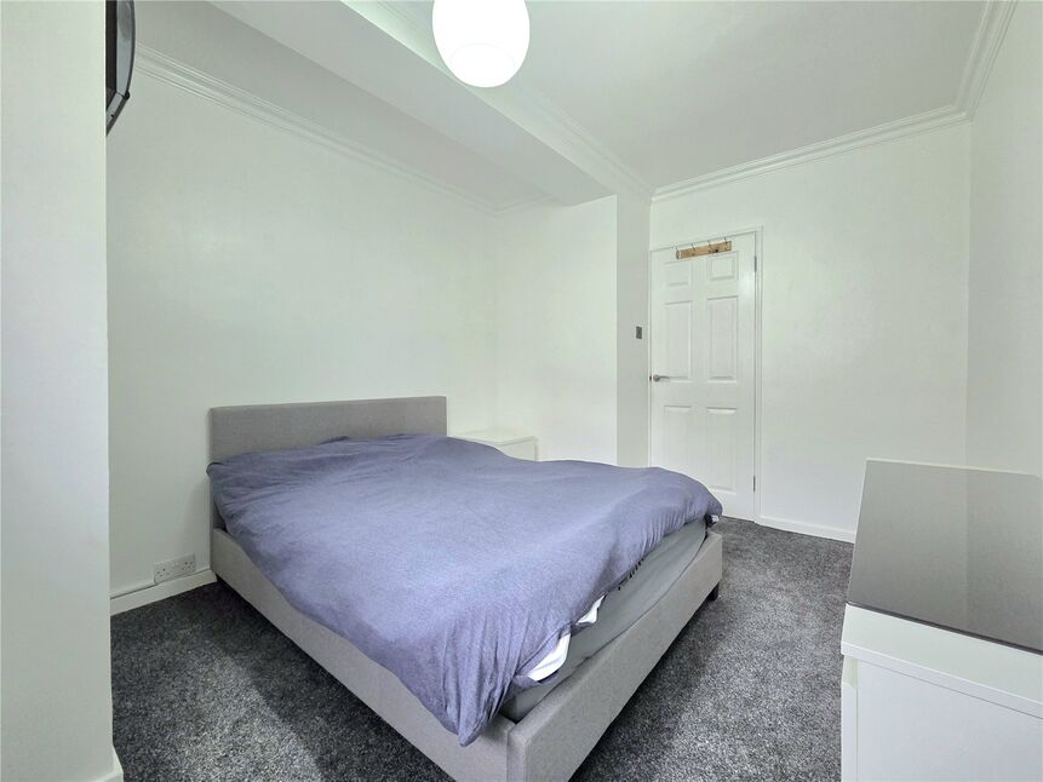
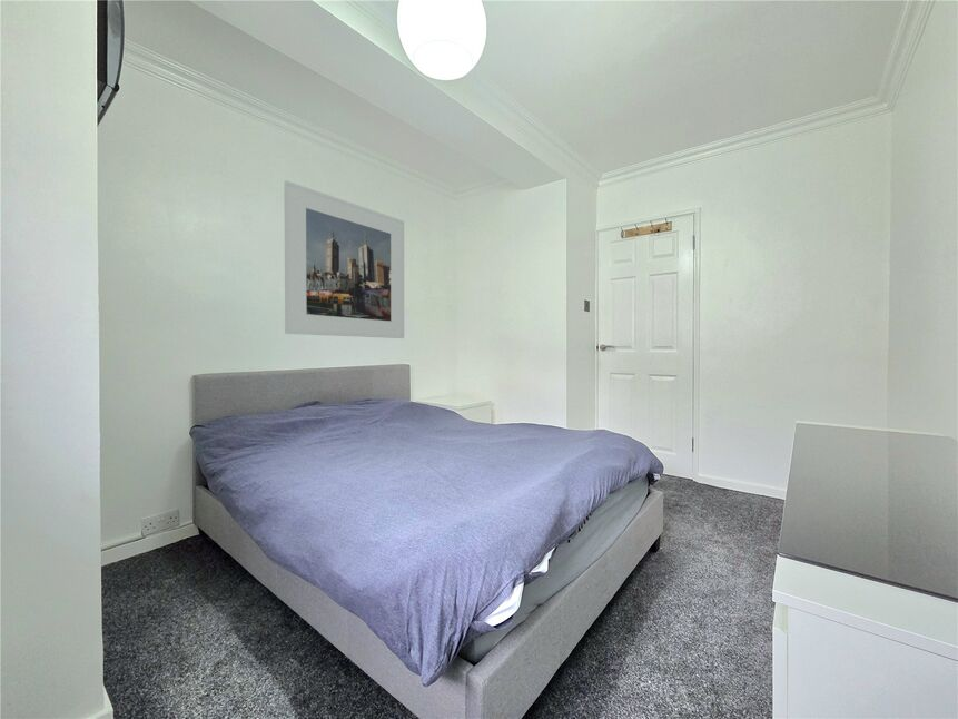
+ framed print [284,179,405,339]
